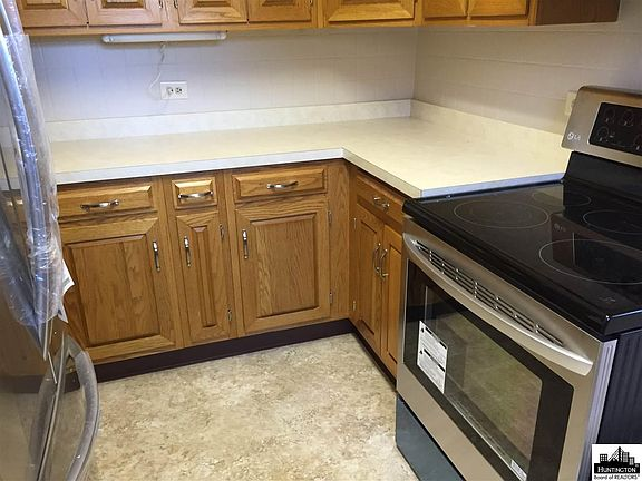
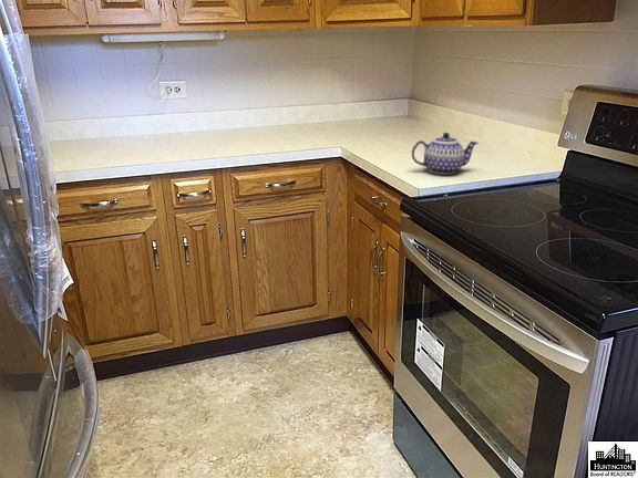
+ teapot [411,132,480,175]
